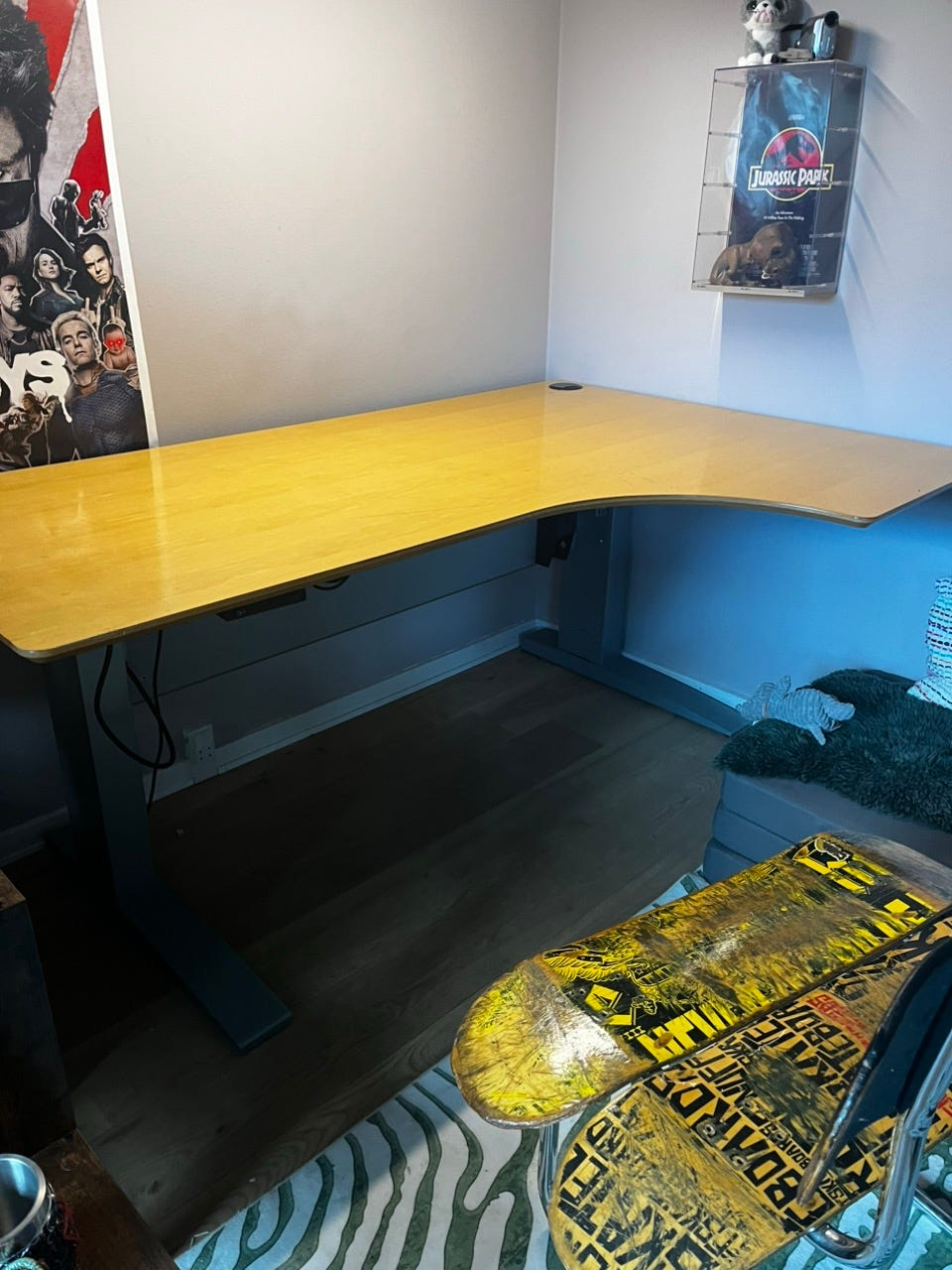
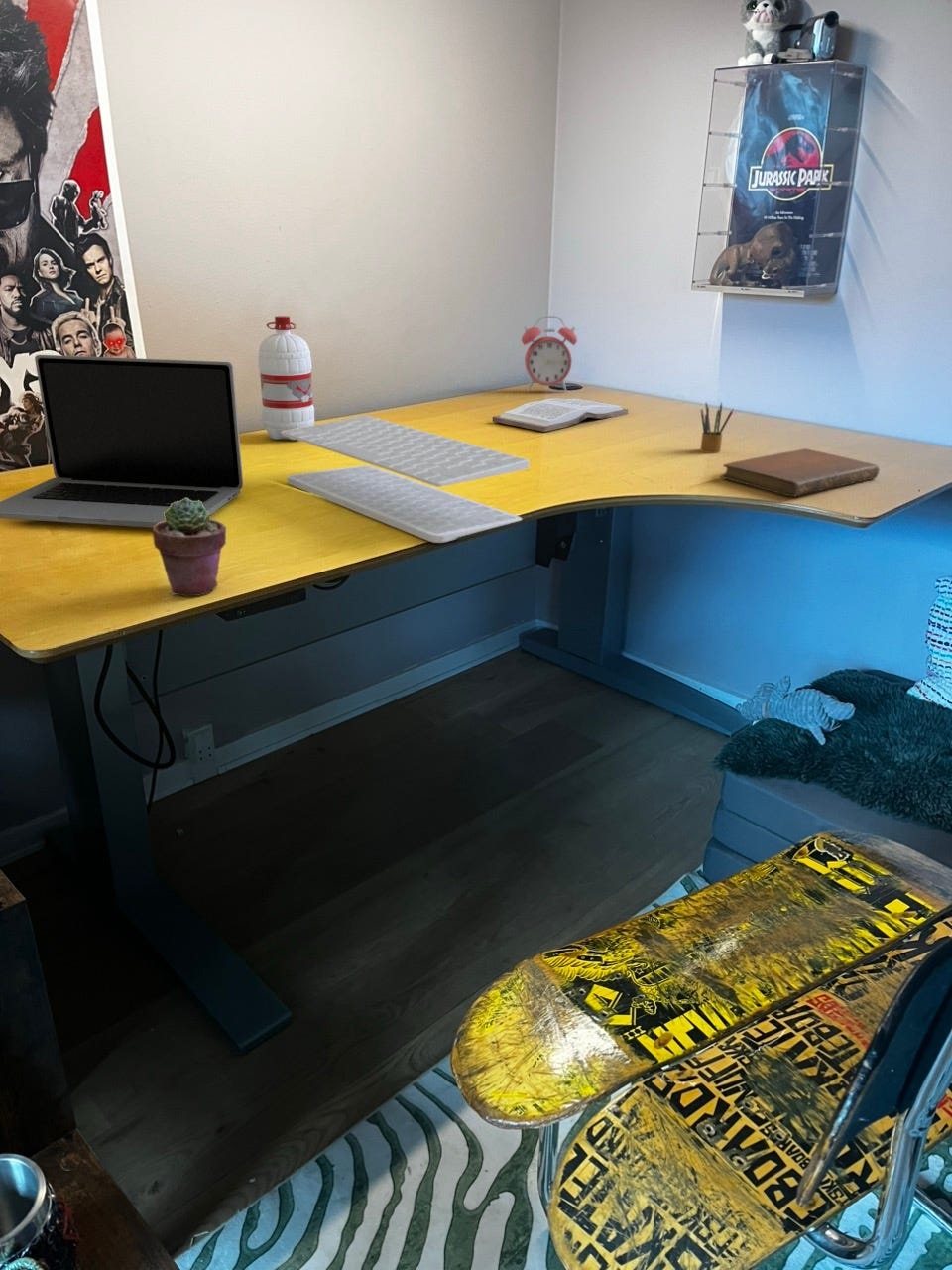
+ alarm clock [521,315,578,393]
+ pencil box [699,401,734,454]
+ potted succulent [152,498,227,597]
+ book [492,397,629,433]
+ laptop [0,354,244,529]
+ keyboard [282,415,530,544]
+ water bottle [257,315,315,441]
+ notebook [720,447,880,498]
